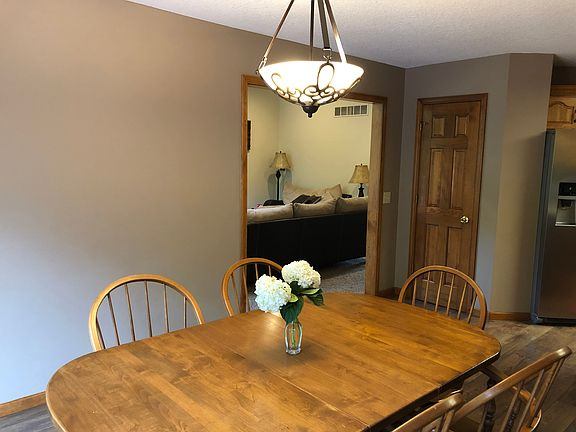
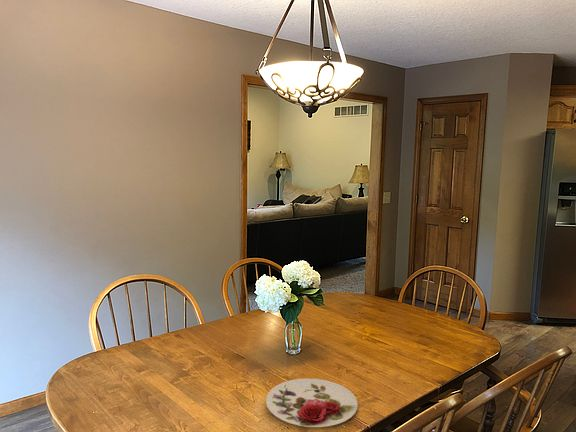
+ plate [265,378,359,428]
